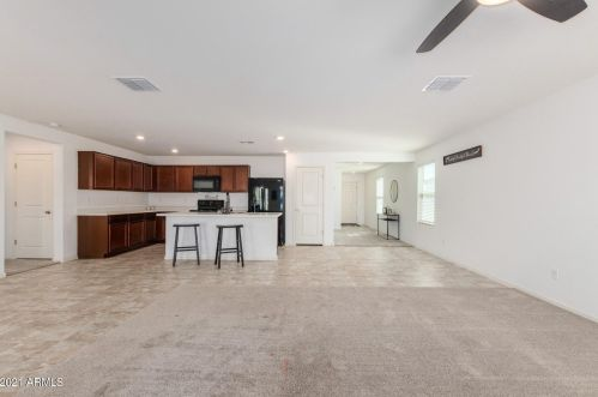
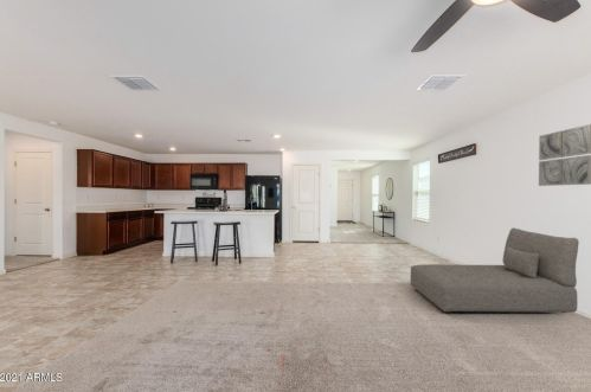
+ sofa [410,226,580,314]
+ wall art [538,123,591,187]
